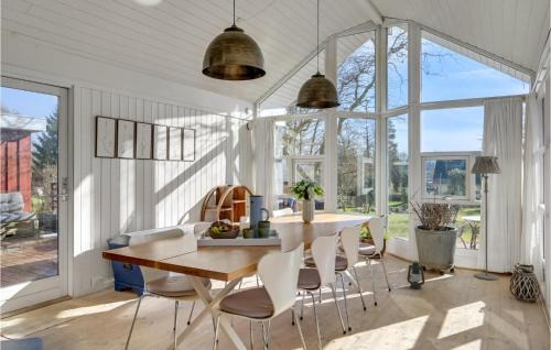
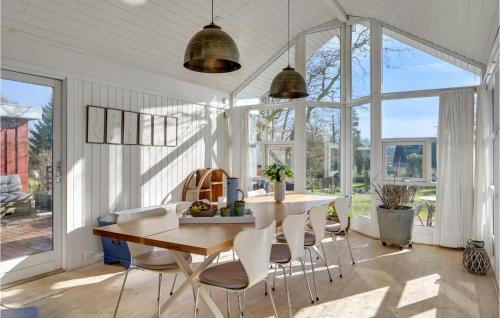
- floor lamp [469,155,503,281]
- lantern [406,260,425,291]
